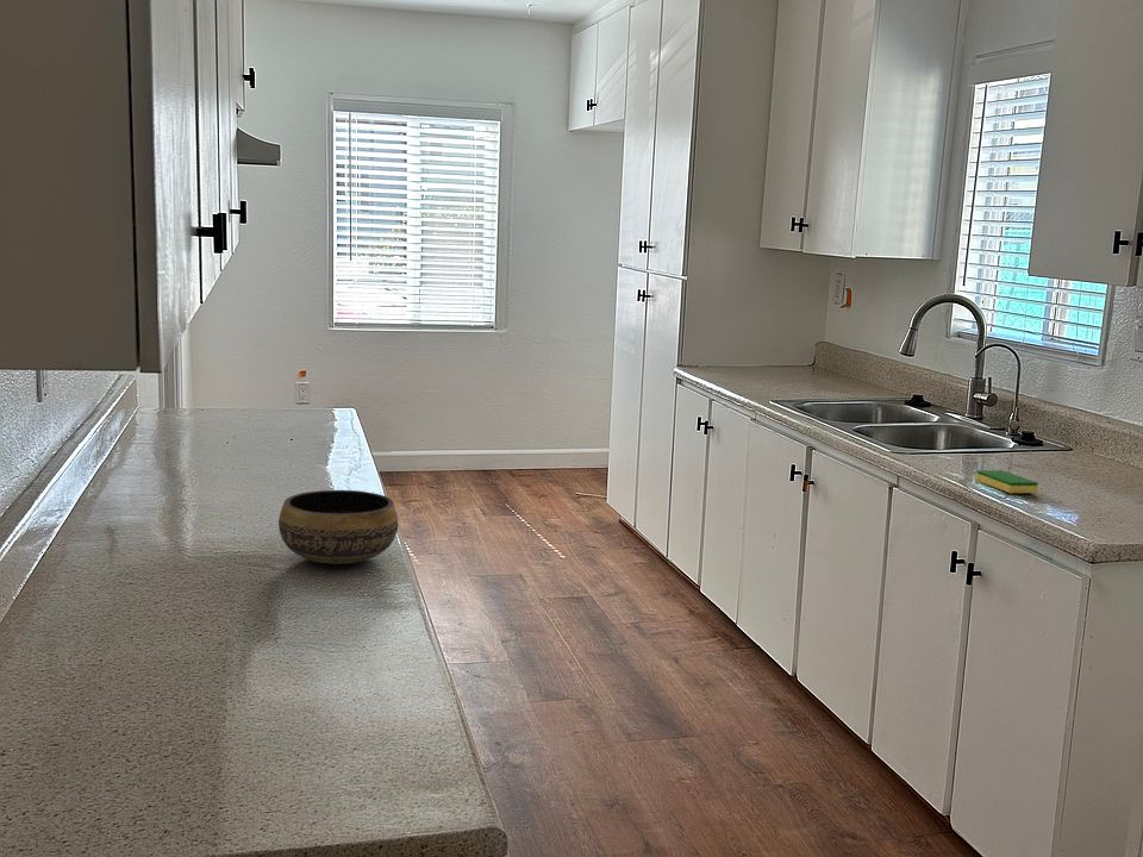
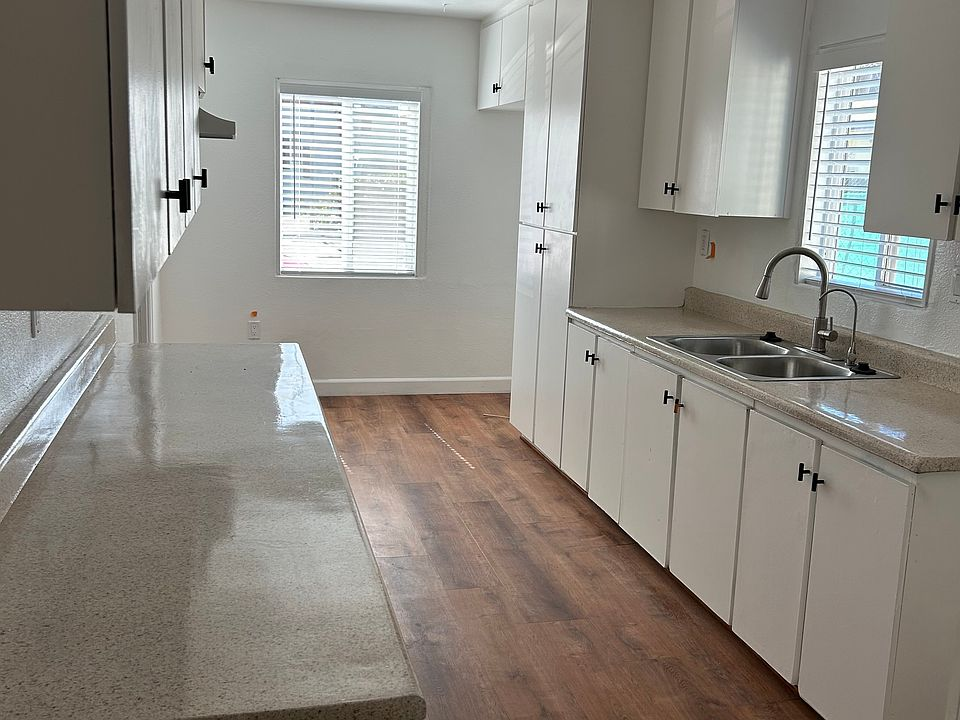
- bowl [277,489,399,565]
- dish sponge [974,469,1039,494]
